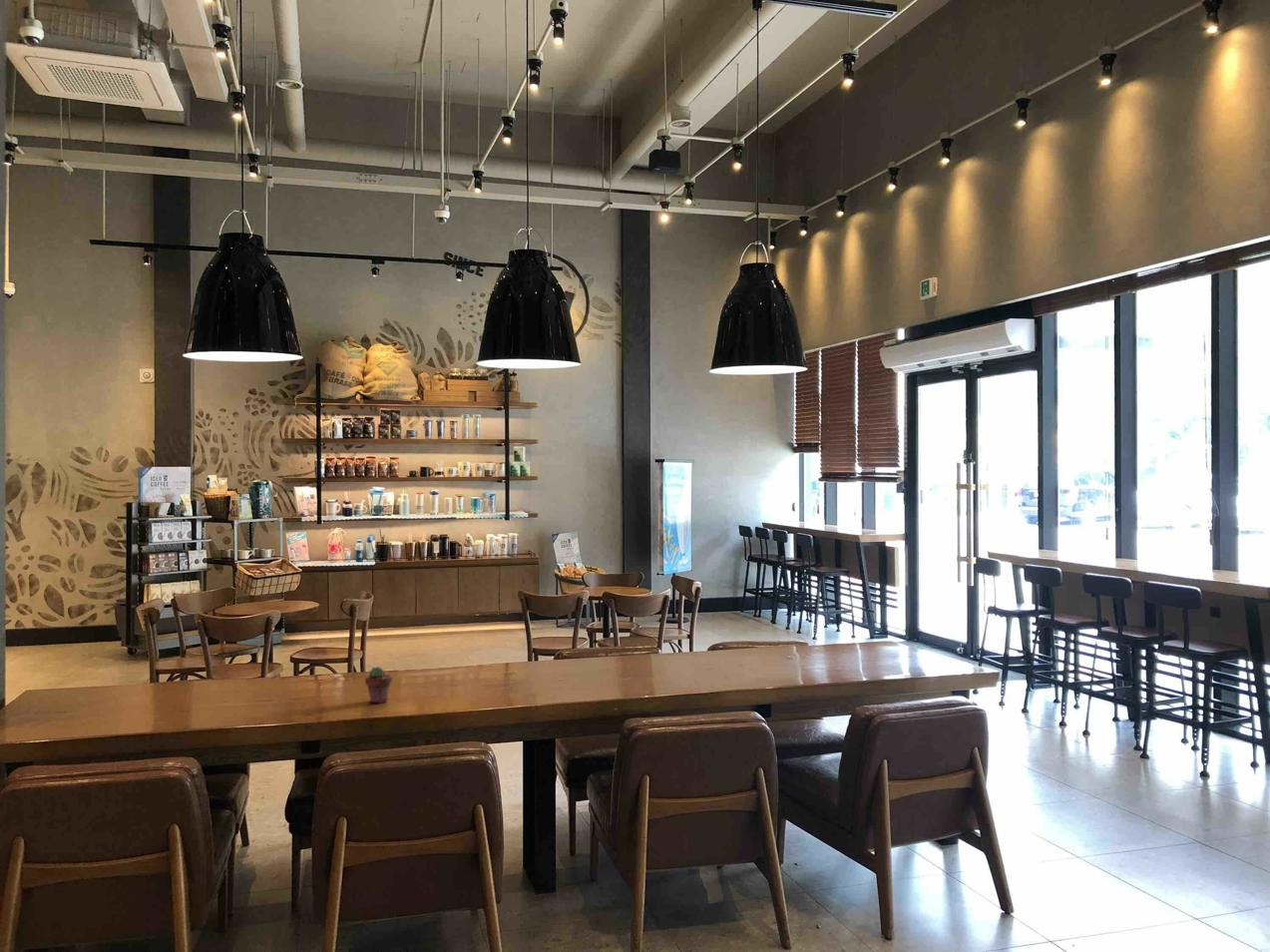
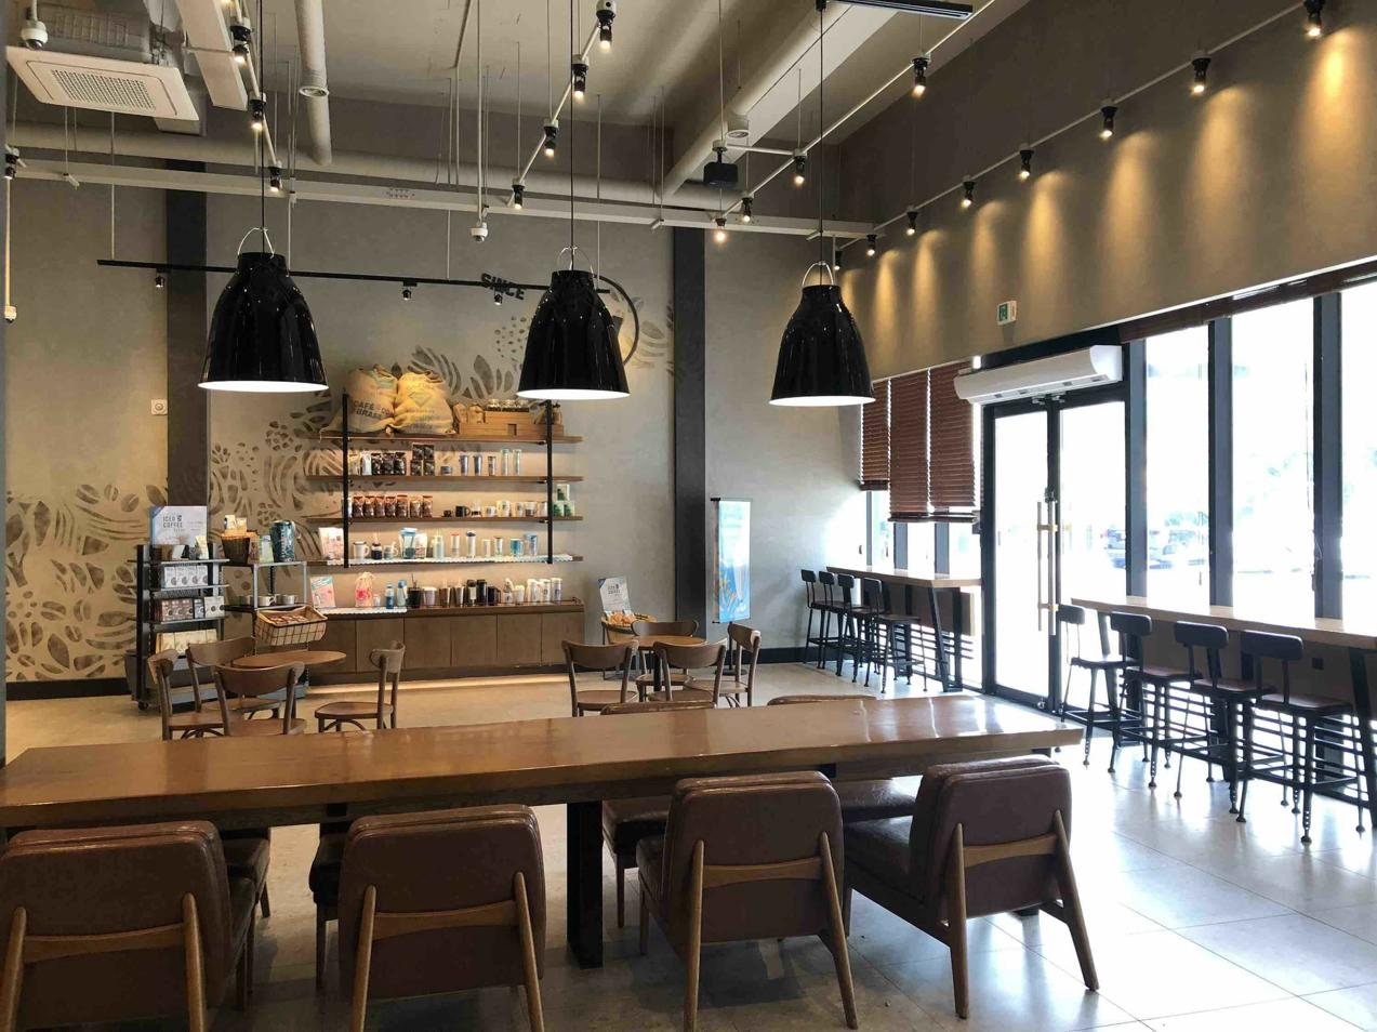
- potted succulent [364,666,393,705]
